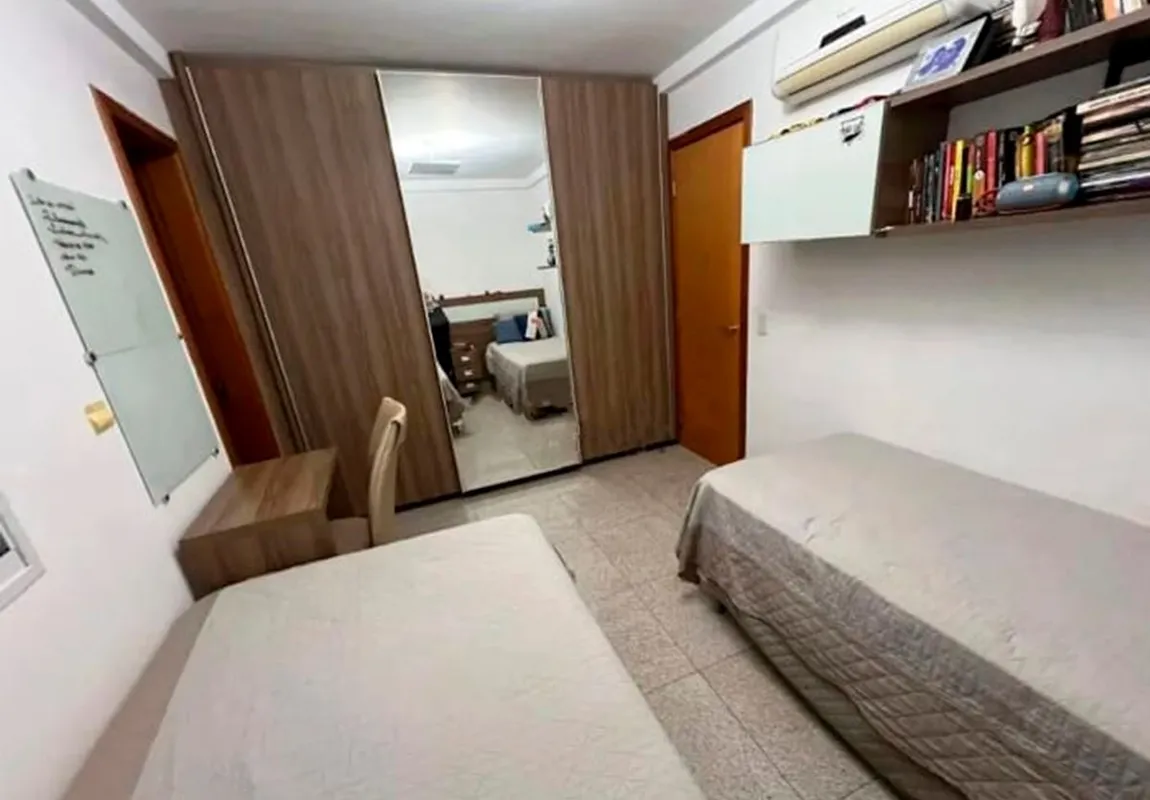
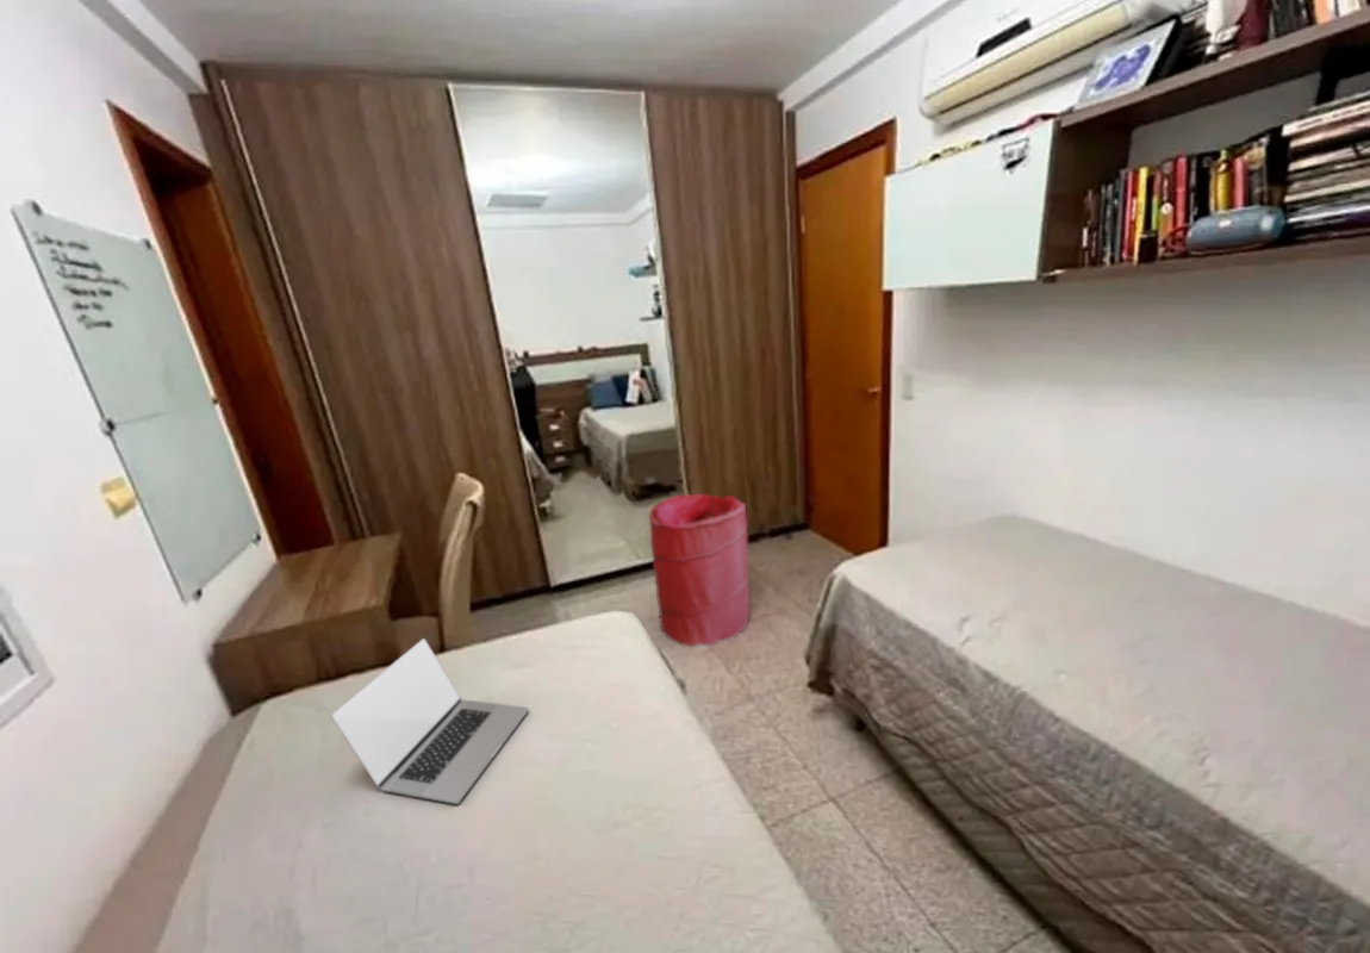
+ laundry hamper [648,493,751,649]
+ laptop [330,637,530,805]
